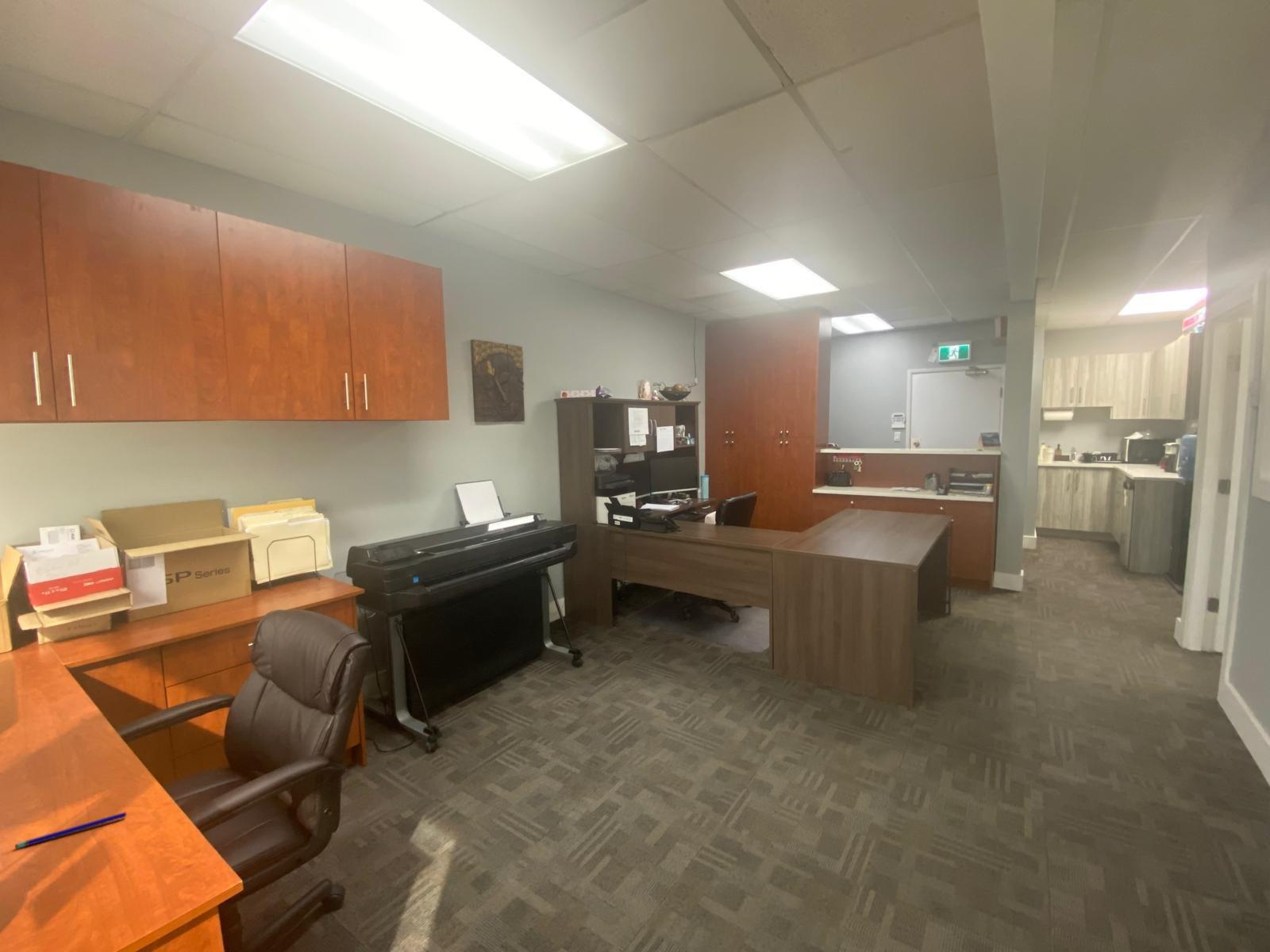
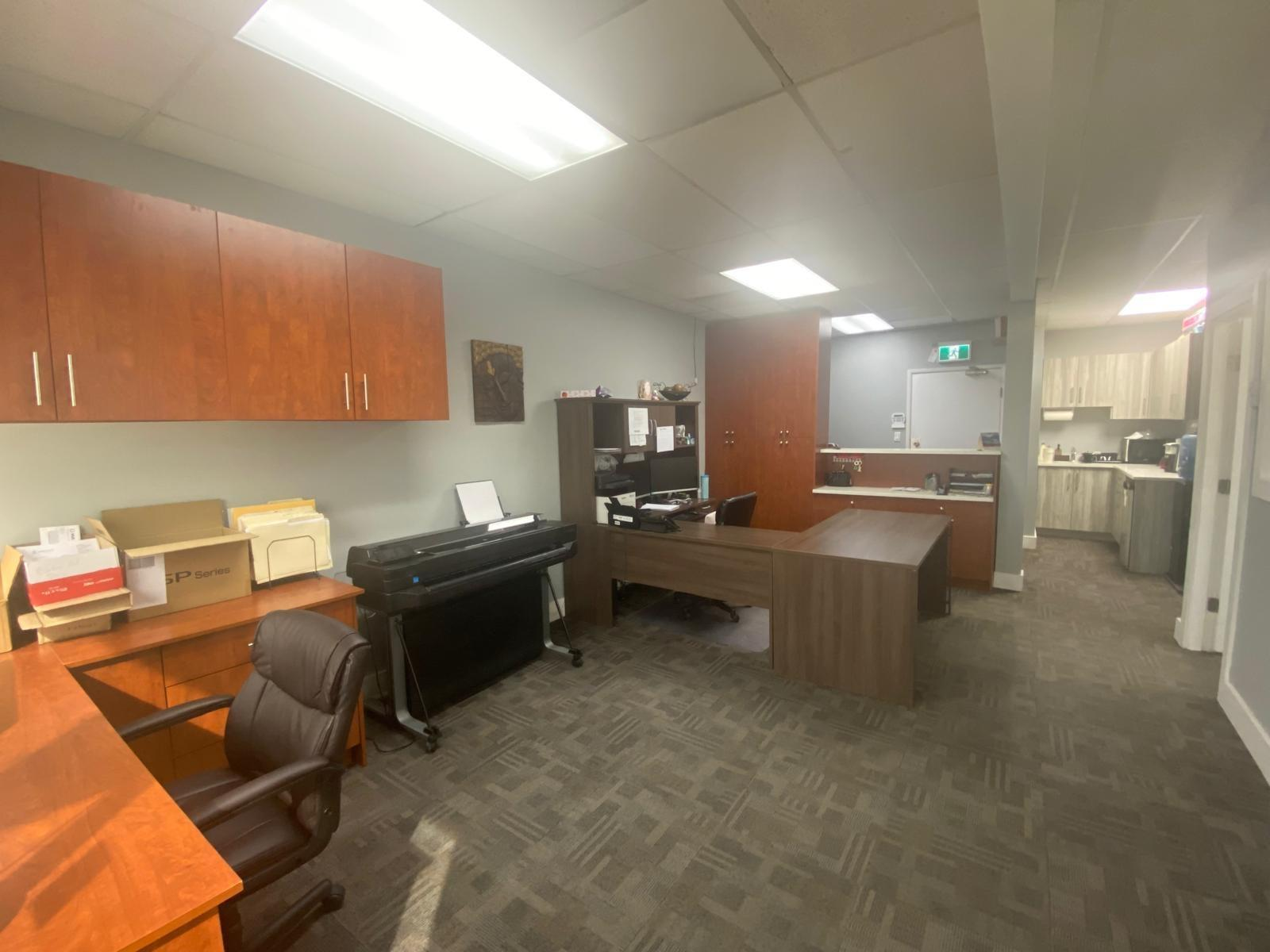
- pen [14,811,127,850]
